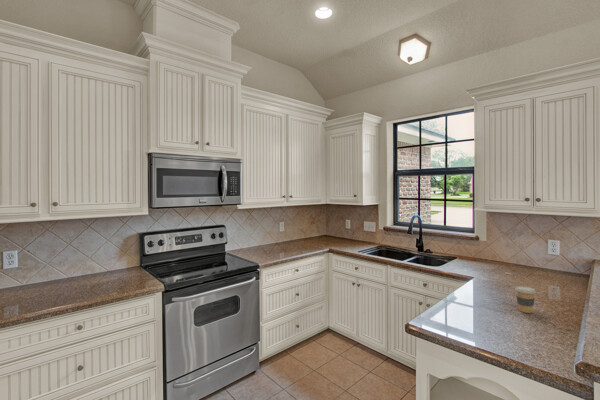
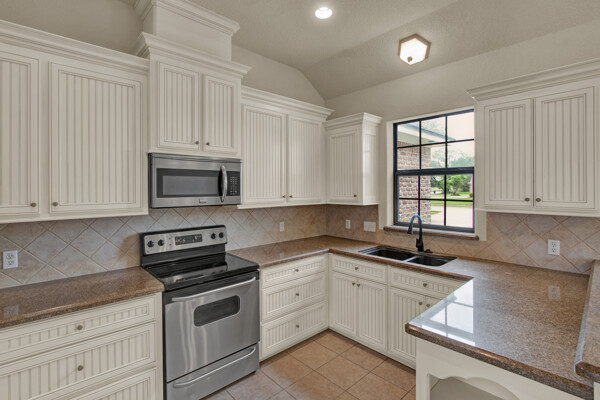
- coffee cup [514,286,537,314]
